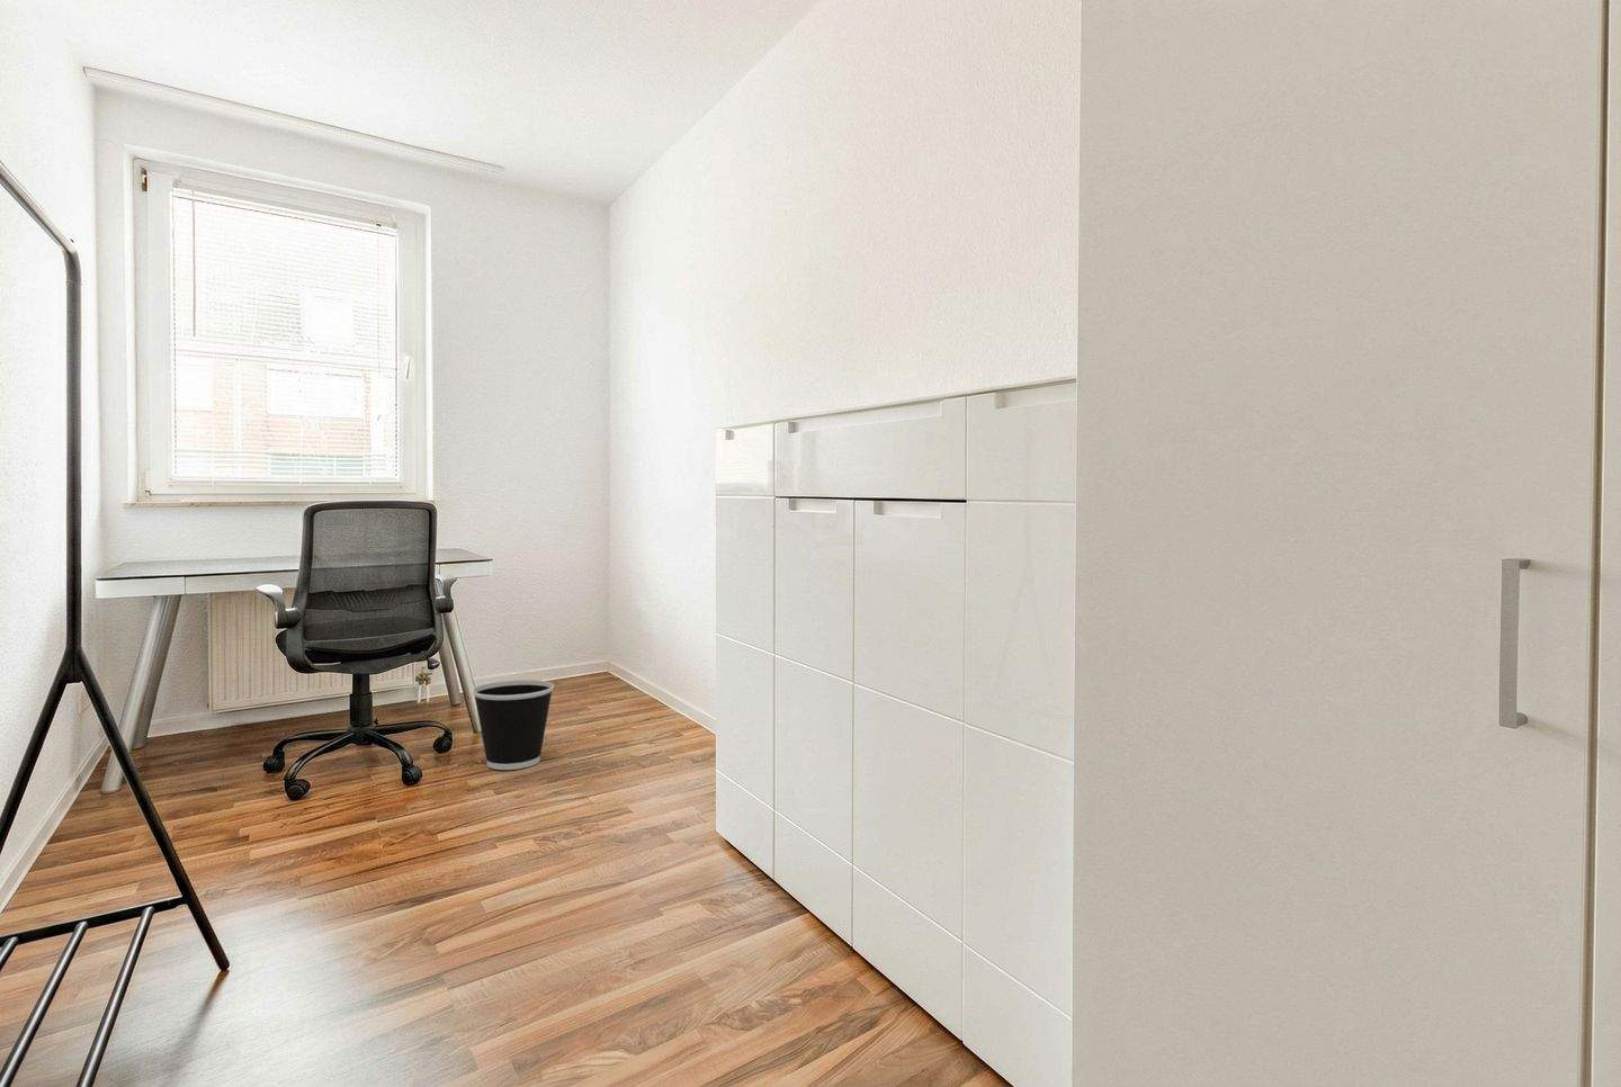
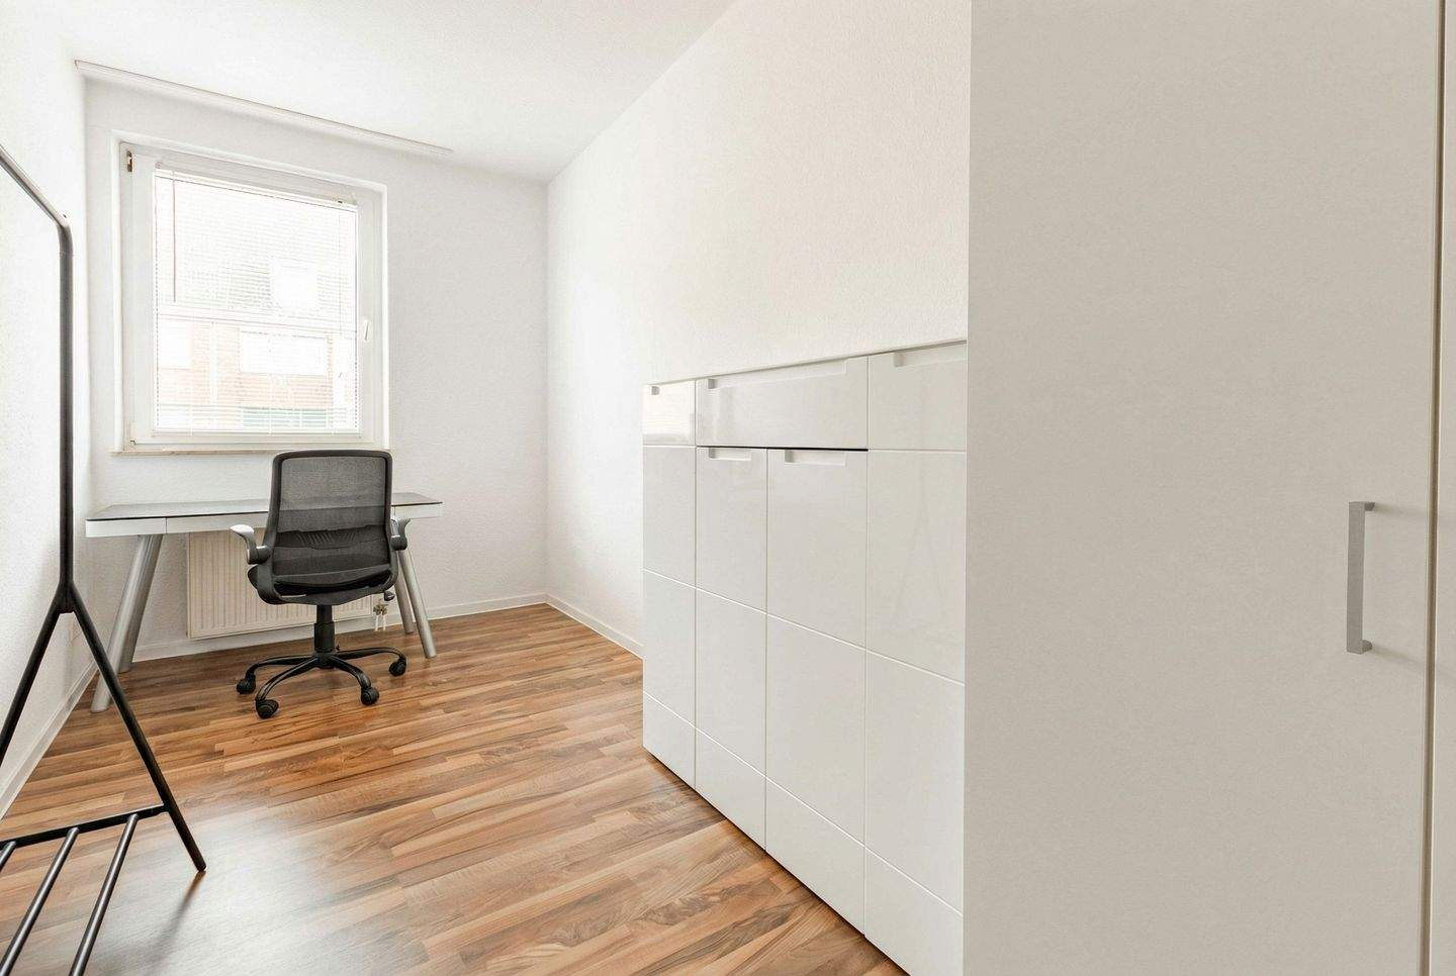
- wastebasket [472,678,554,770]
